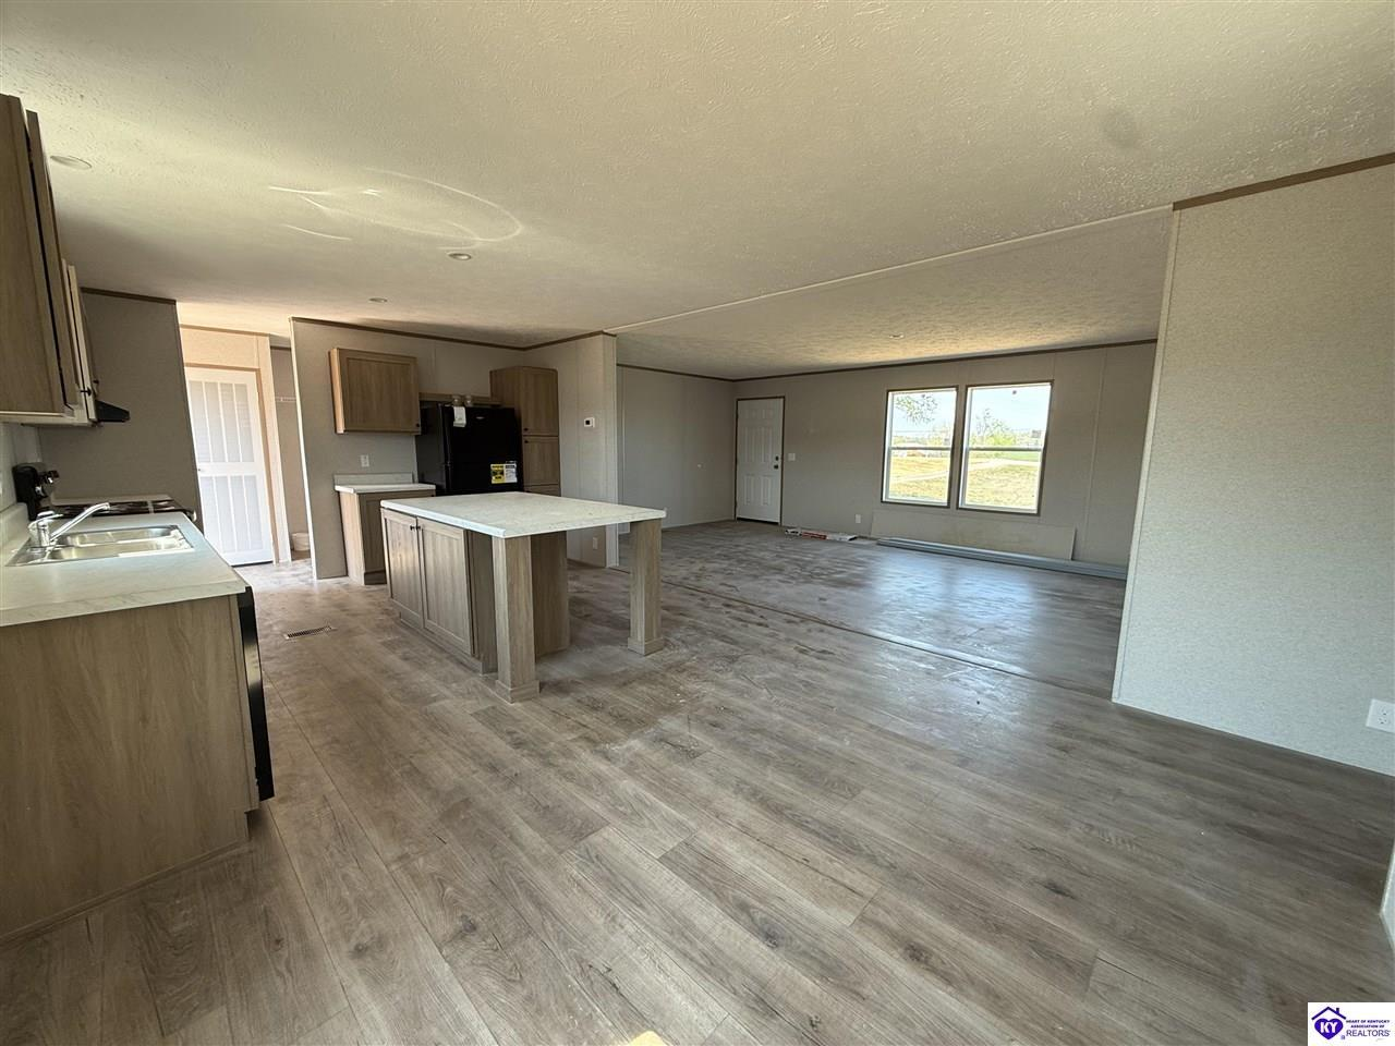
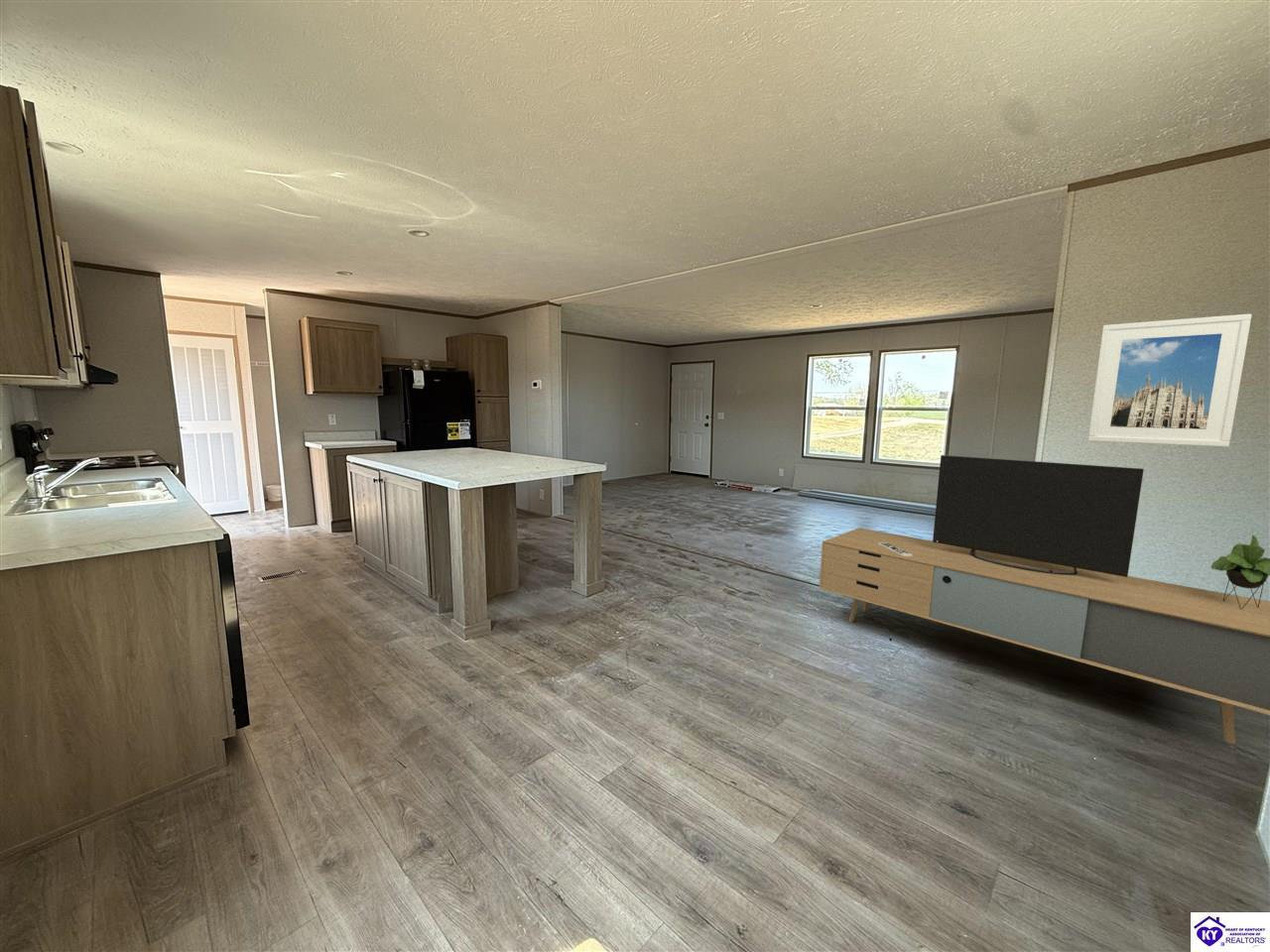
+ media console [819,454,1270,745]
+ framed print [1087,313,1253,448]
